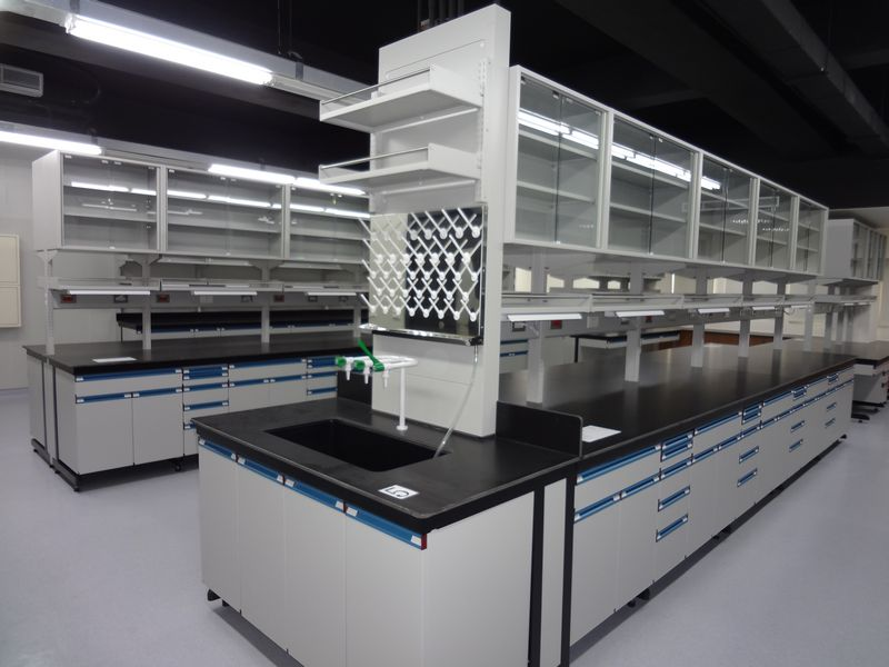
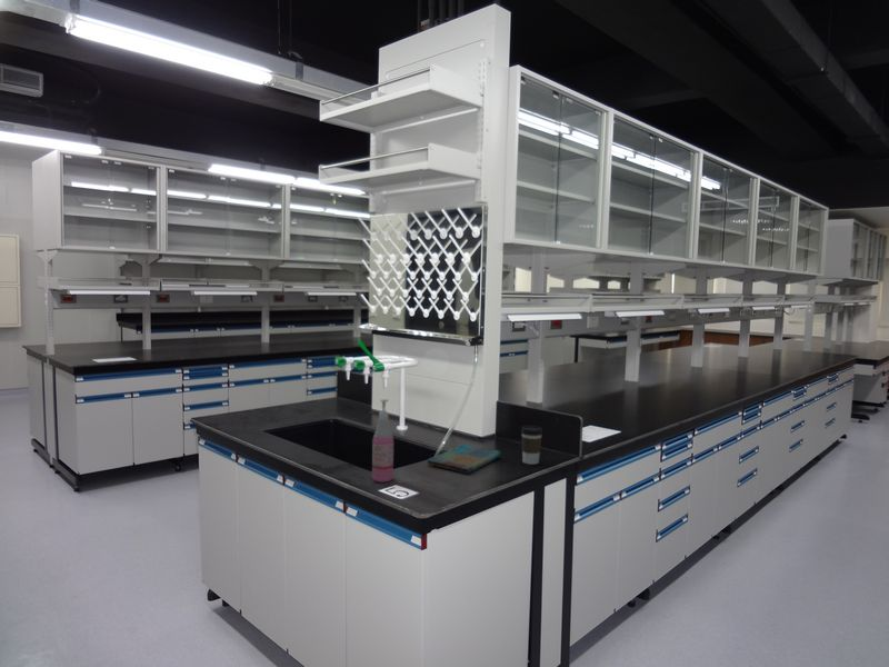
+ dish towel [427,442,502,475]
+ soap dispenser [371,398,394,484]
+ coffee cup [520,425,543,466]
